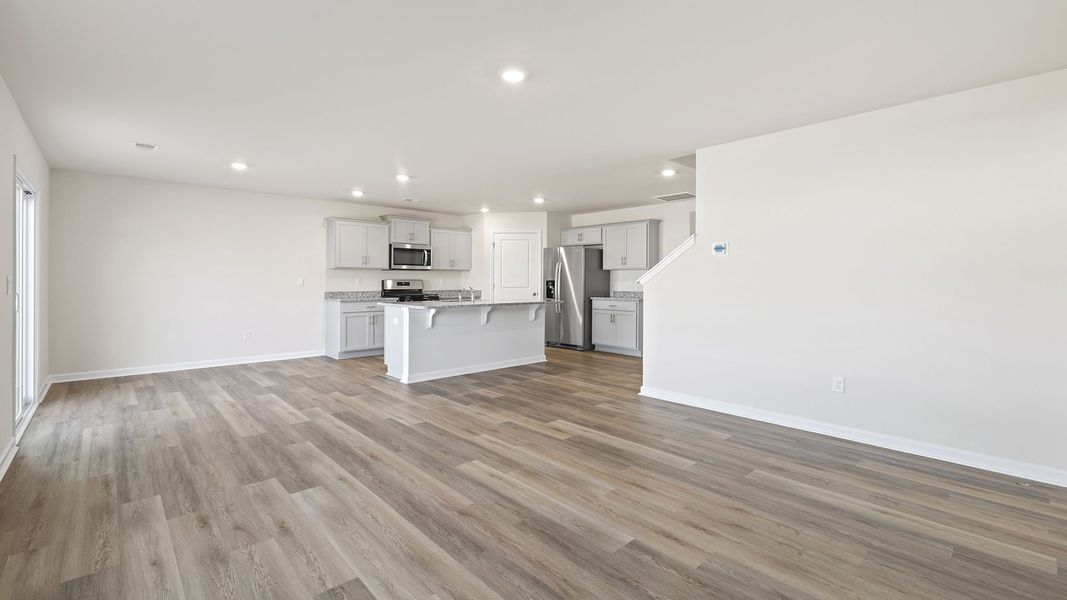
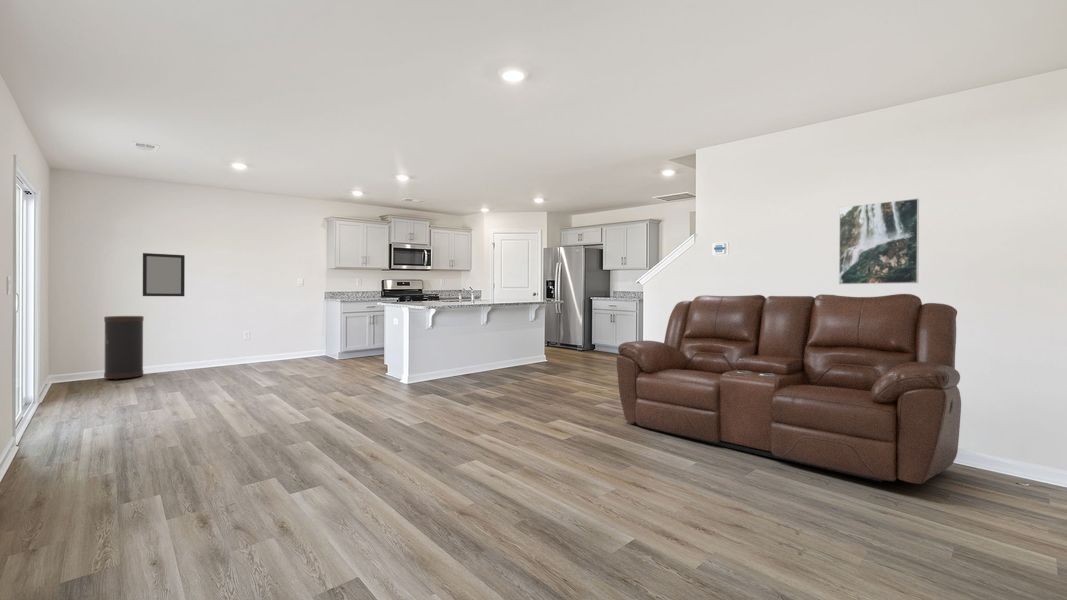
+ home mirror [142,252,186,297]
+ trash can [103,315,145,381]
+ sofa [616,293,962,485]
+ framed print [838,197,920,285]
